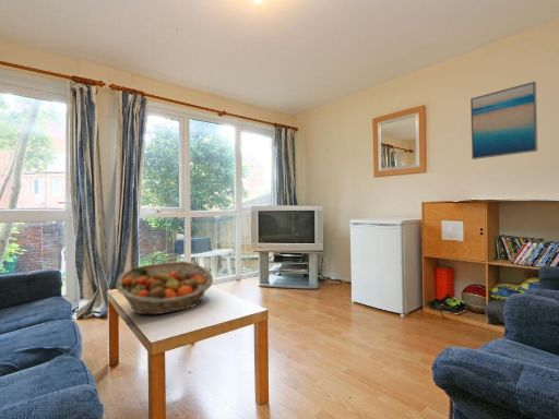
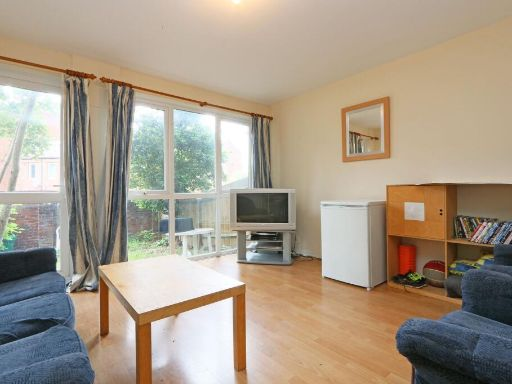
- fruit basket [116,261,214,315]
- wall art [469,81,538,160]
